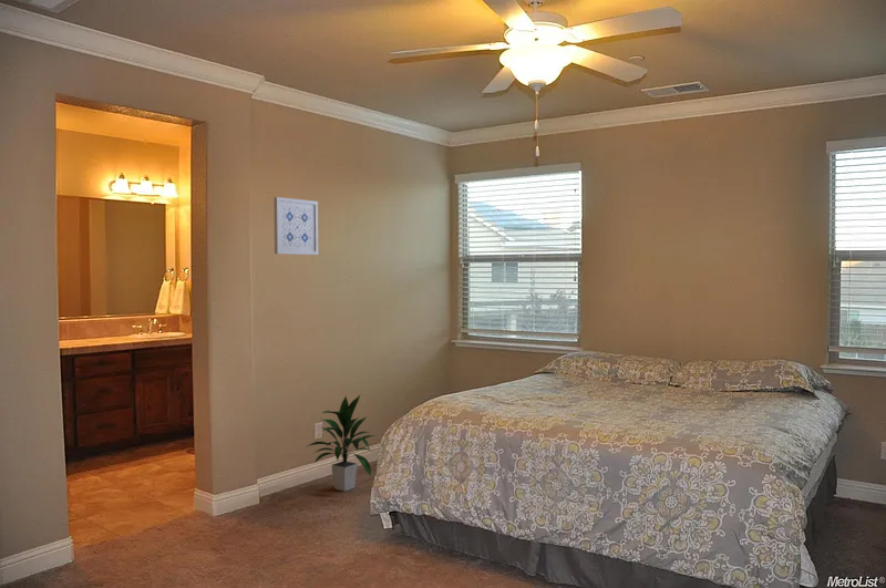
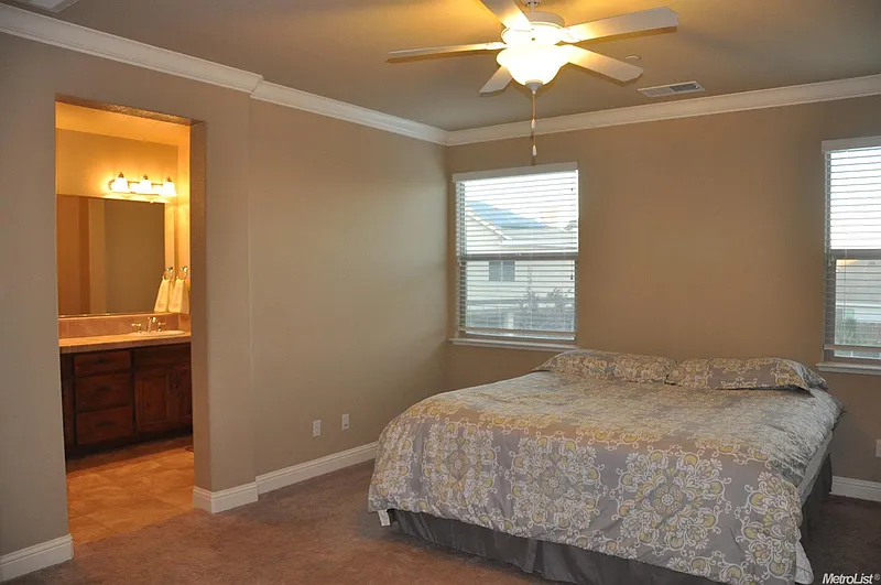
- indoor plant [305,394,378,493]
- wall art [272,196,319,256]
